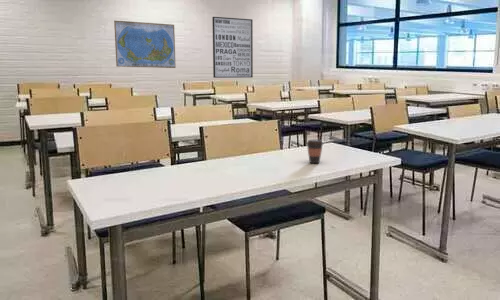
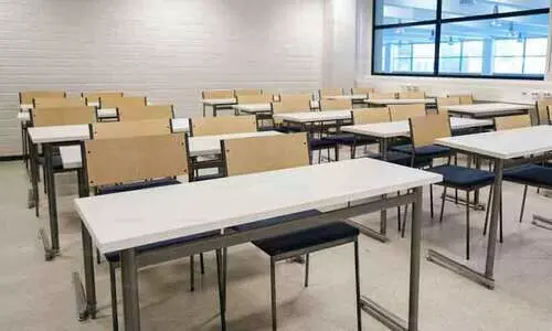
- world map [113,20,177,69]
- coffee cup [305,138,325,164]
- wall art [211,16,254,79]
